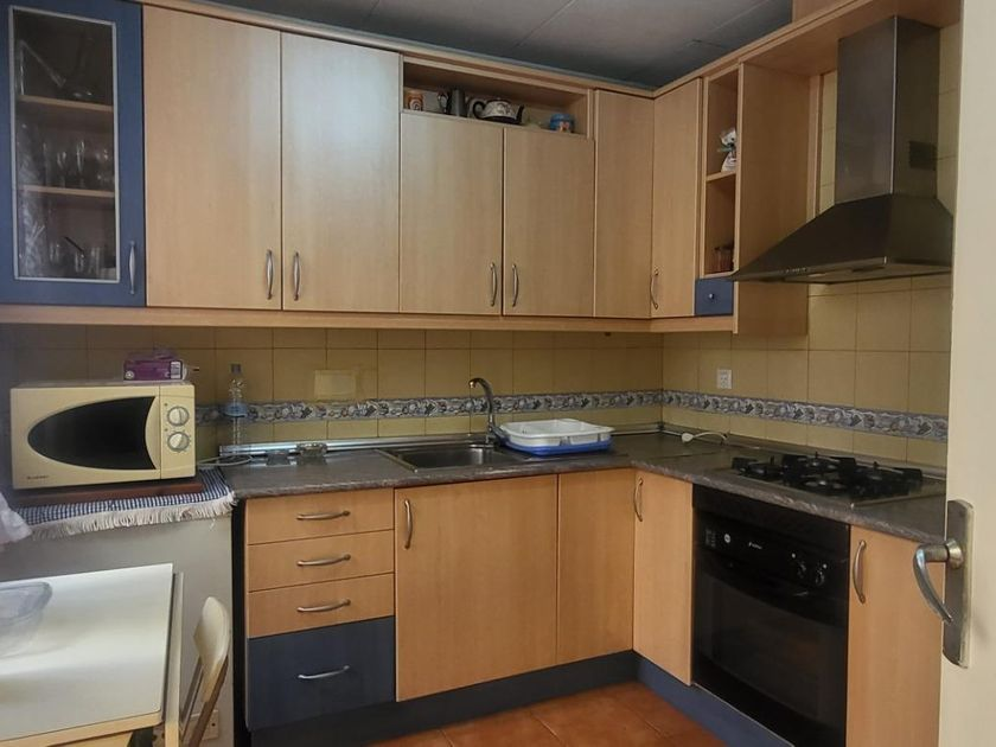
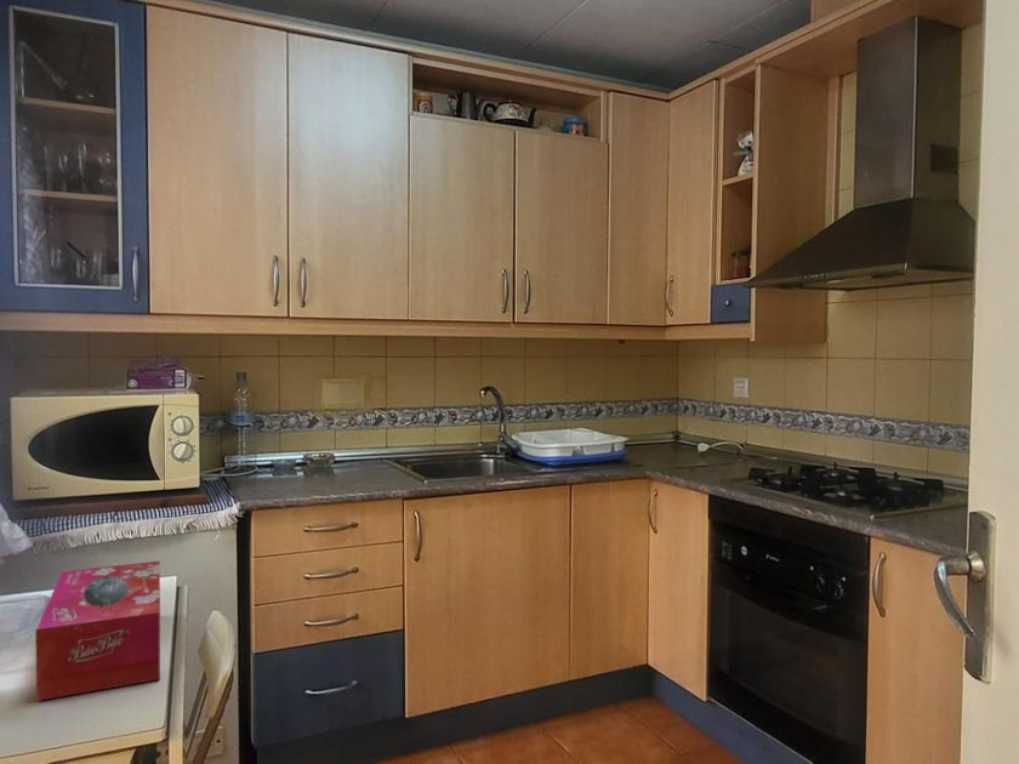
+ tissue box [34,560,161,702]
